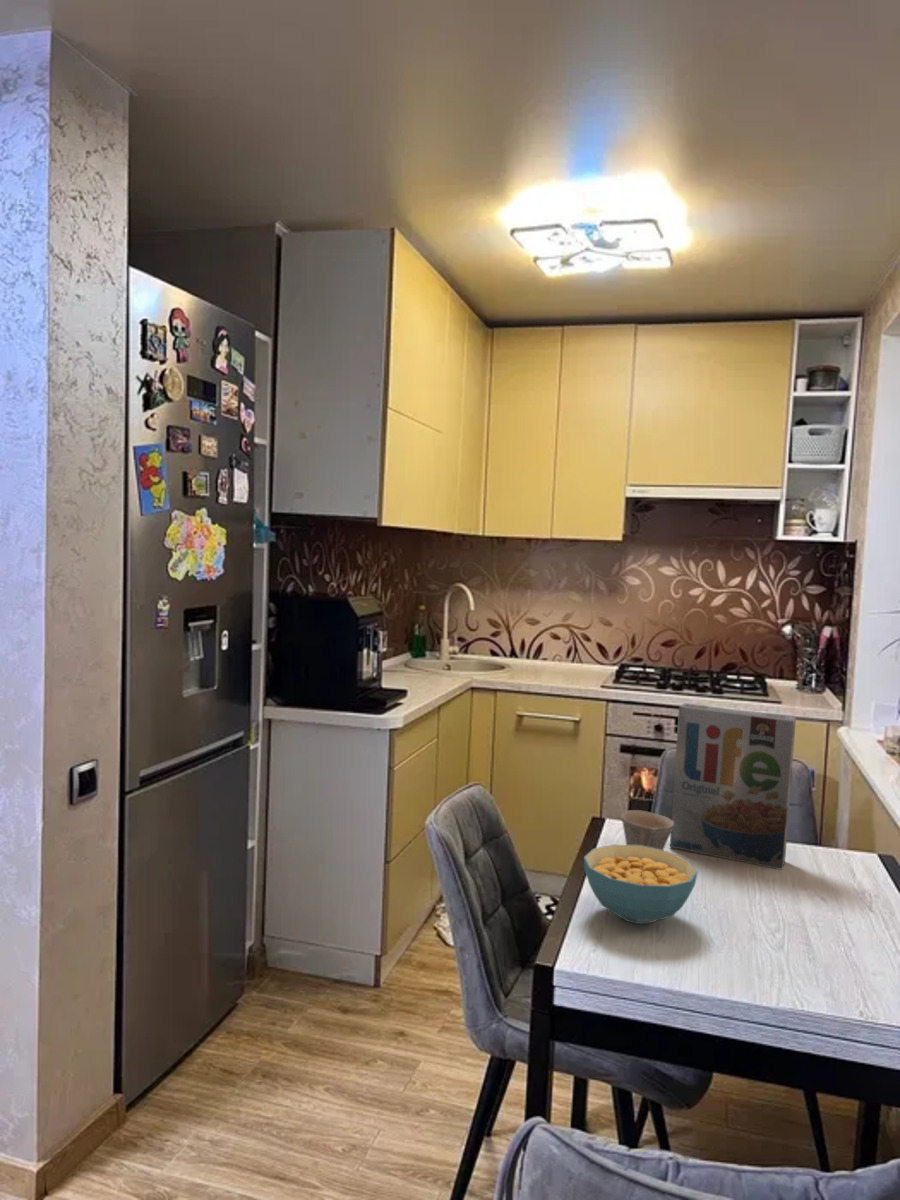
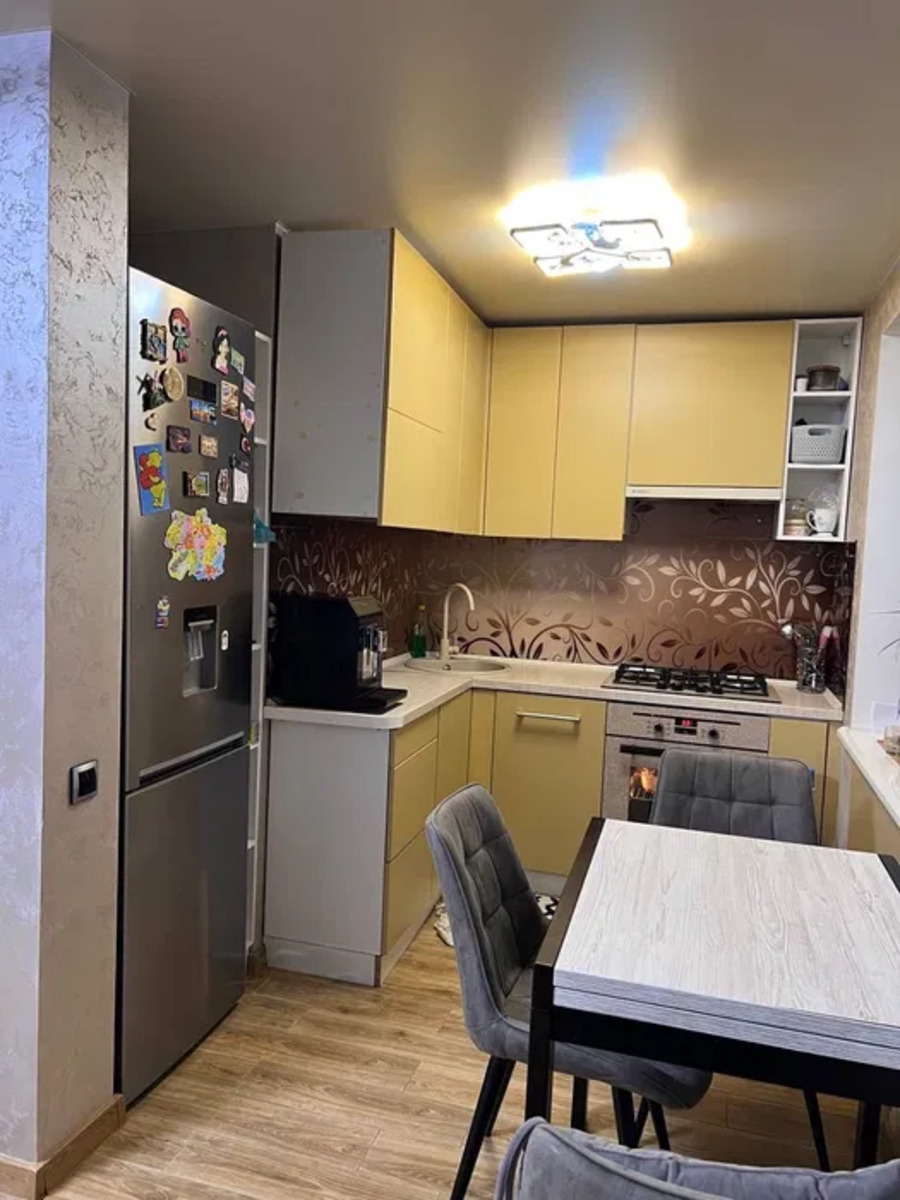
- cereal bowl [583,844,699,925]
- cup [621,809,674,850]
- cereal box [669,702,797,871]
